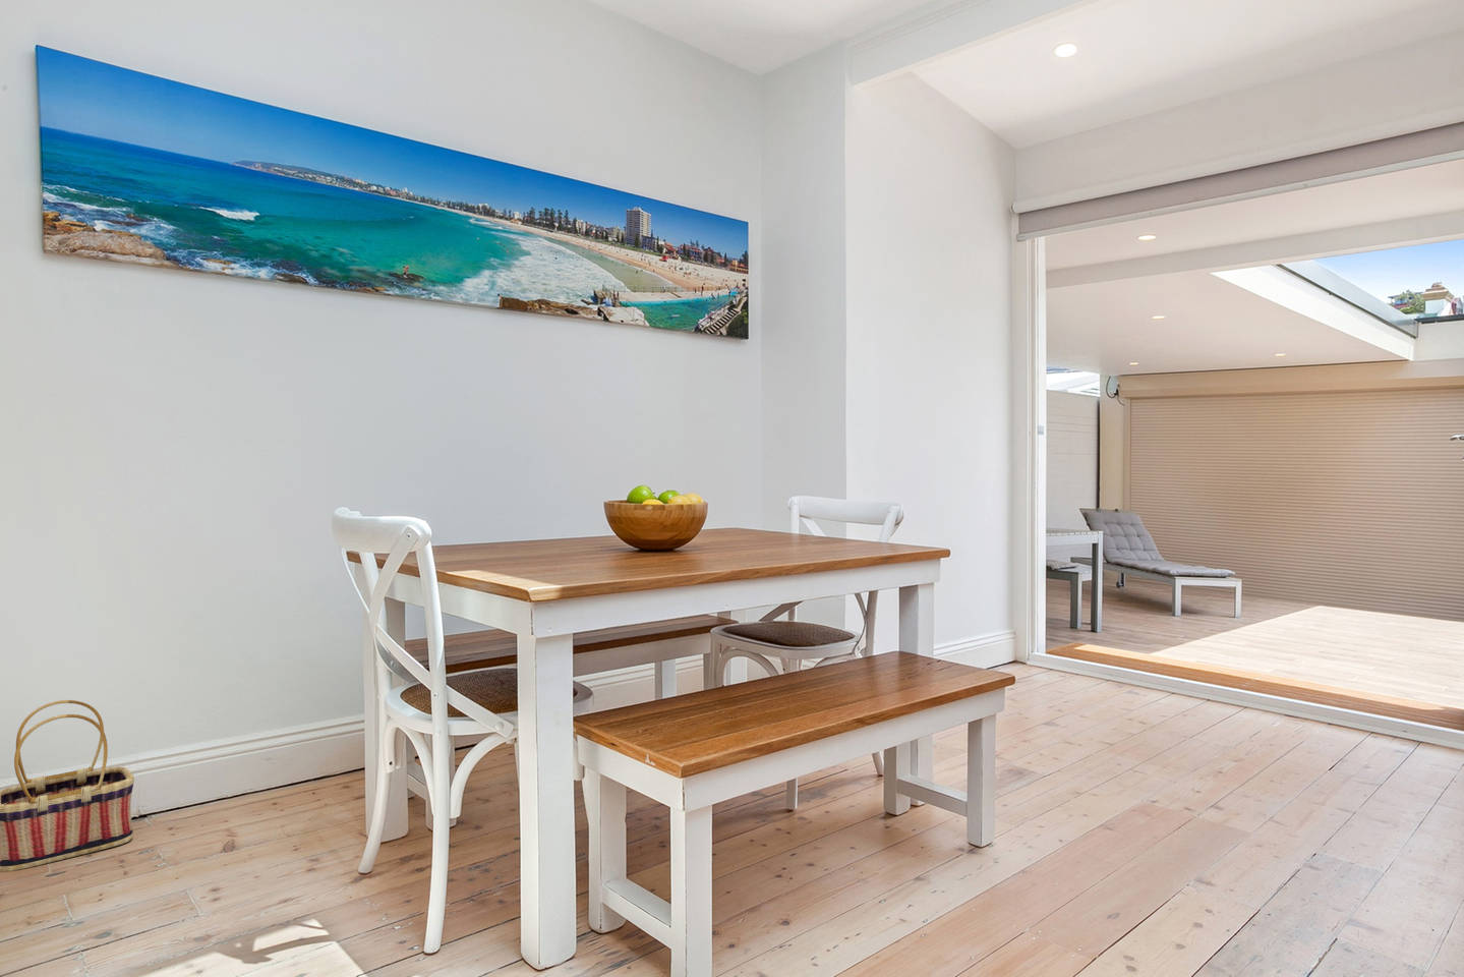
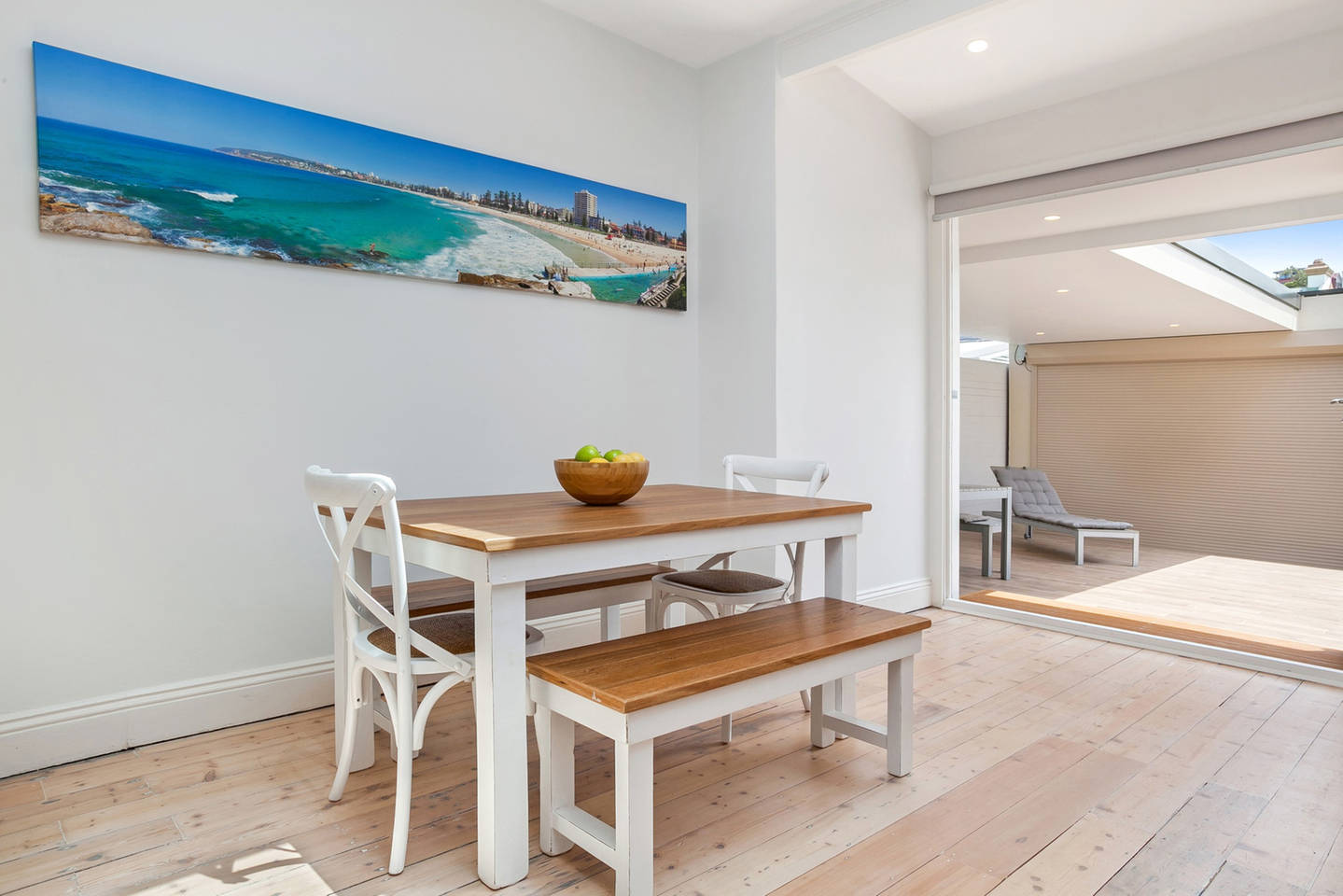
- basket [0,699,135,872]
